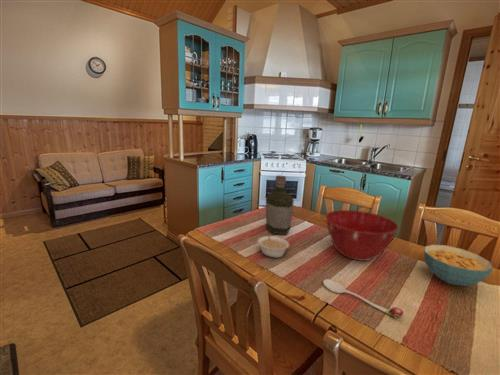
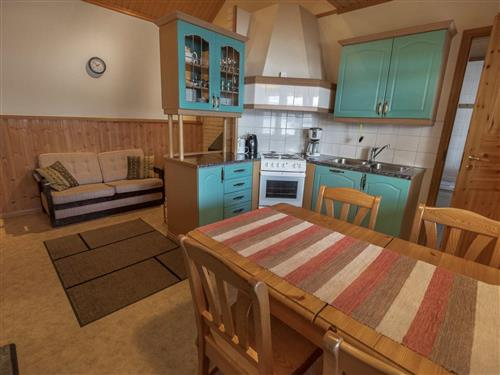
- legume [257,230,290,259]
- mixing bowl [324,209,399,262]
- cereal bowl [423,244,494,287]
- bottle [265,174,295,235]
- spoon [322,278,405,320]
